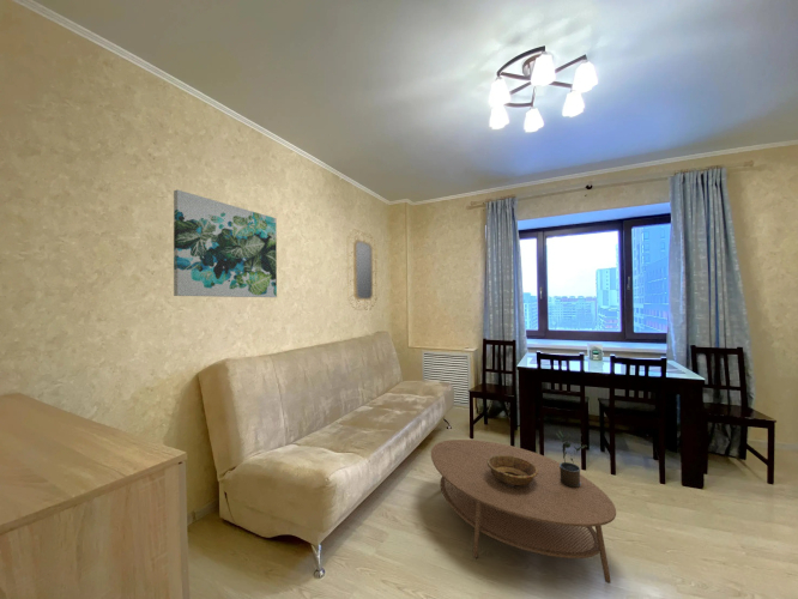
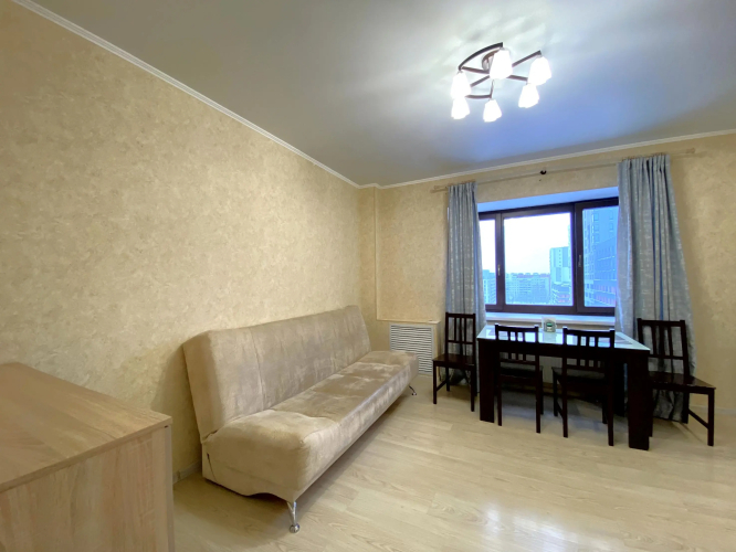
- wall art [173,188,278,298]
- home mirror [346,229,379,311]
- potted plant [556,430,588,488]
- coffee table [430,438,617,585]
- decorative bowl [488,455,538,486]
